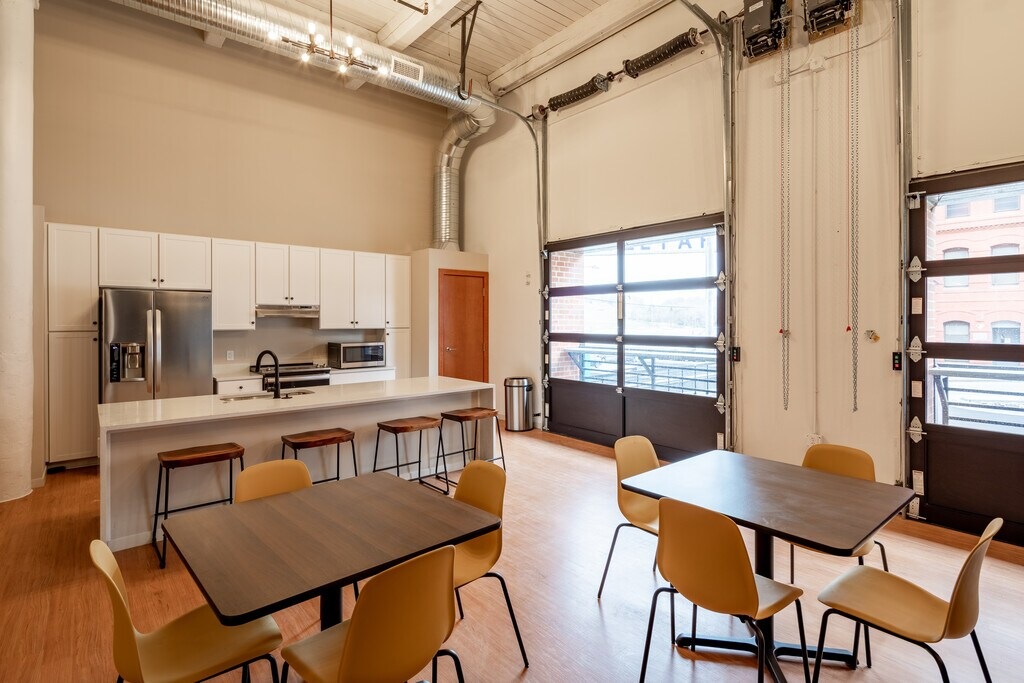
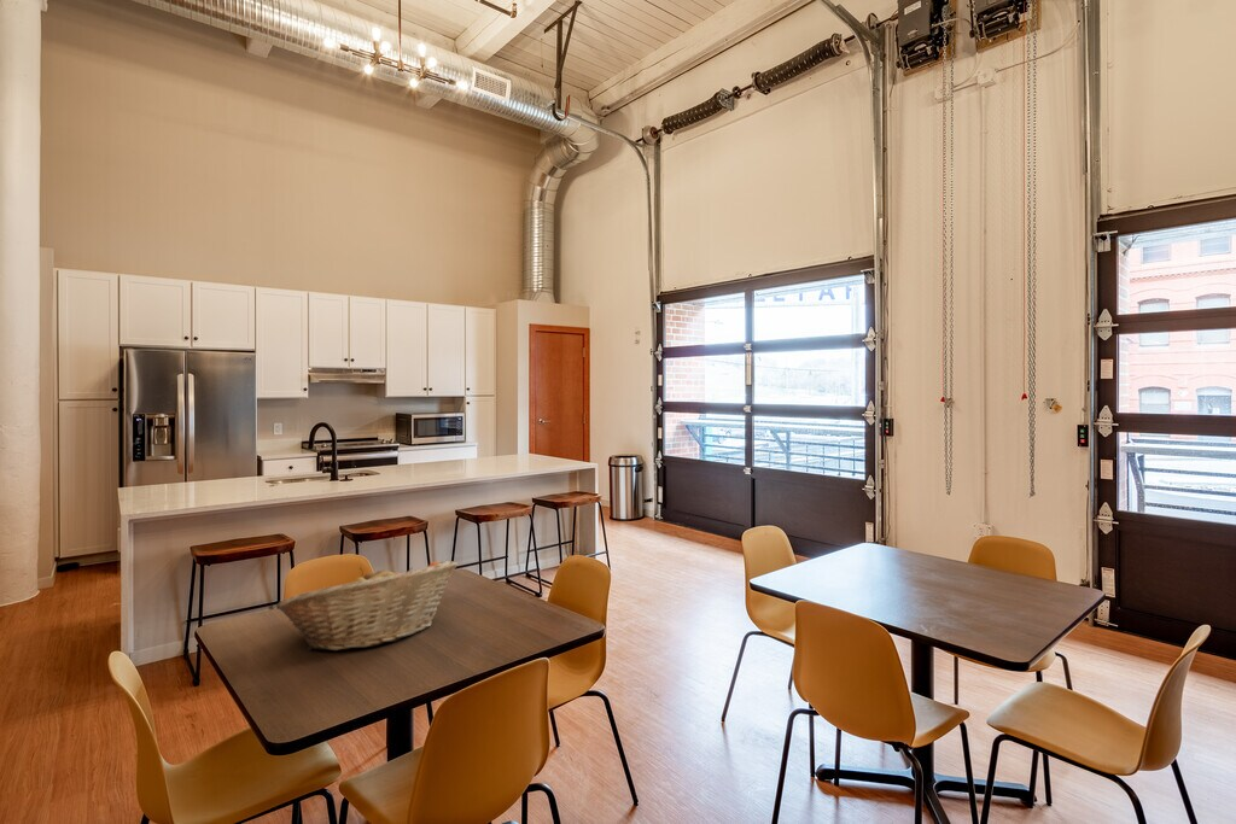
+ fruit basket [275,560,459,651]
